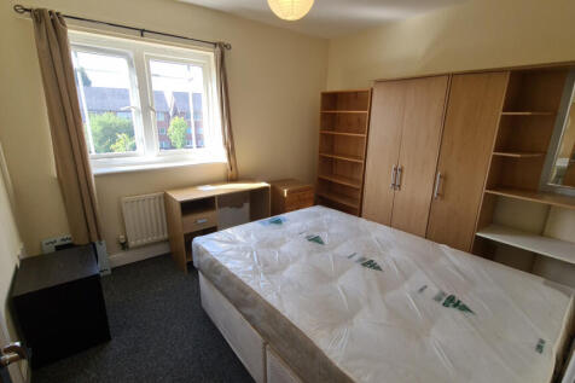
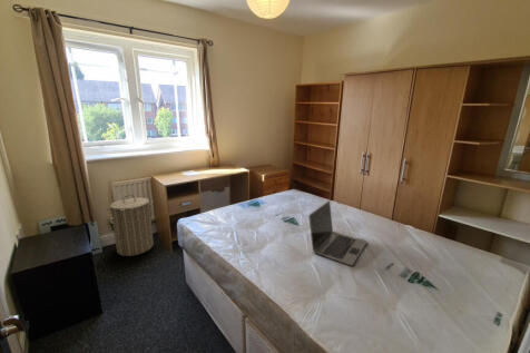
+ laptop [307,199,369,266]
+ laundry hamper [105,194,155,257]
